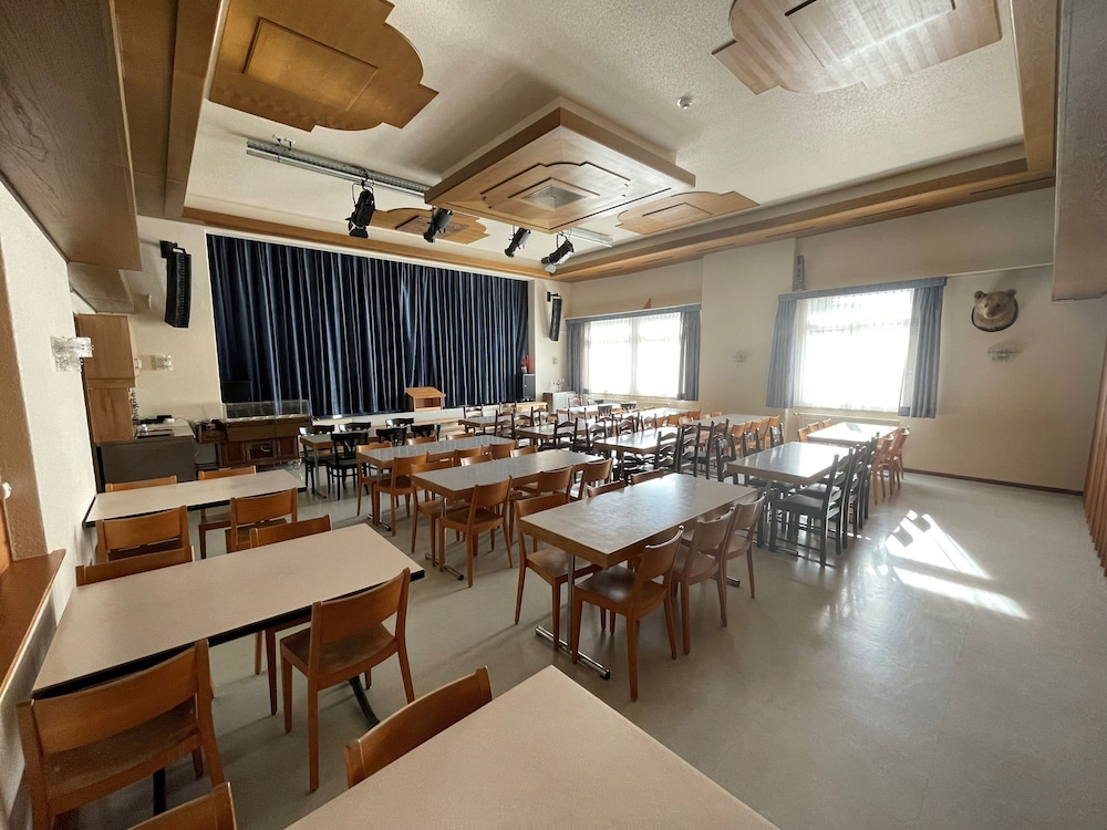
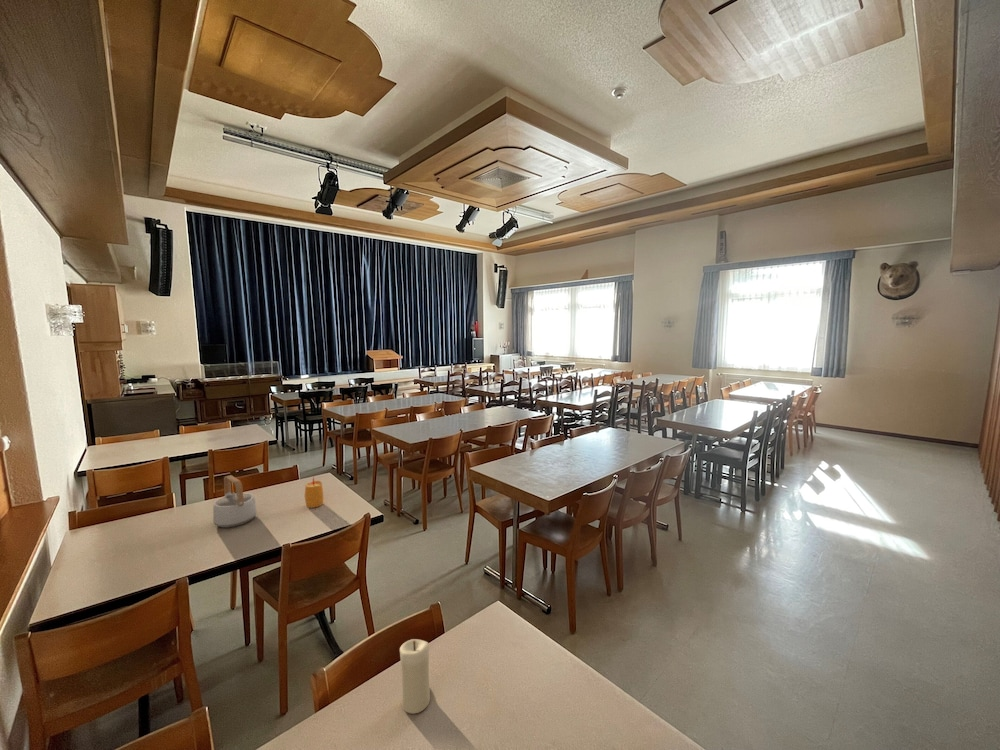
+ candle [304,476,324,509]
+ candle [399,638,431,715]
+ teapot [212,474,258,529]
